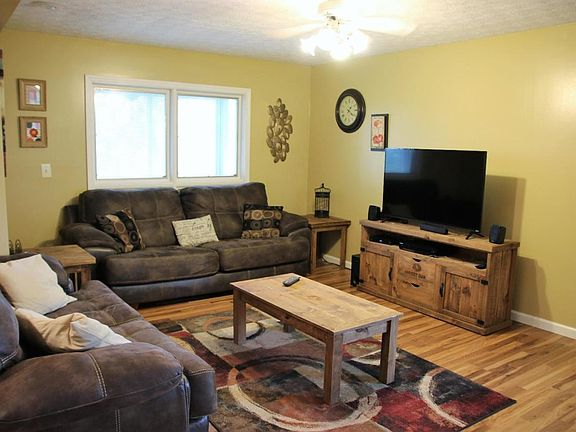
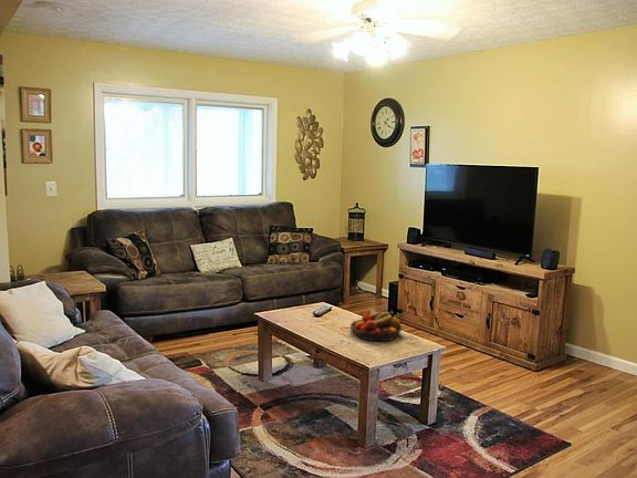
+ fruit bowl [349,308,404,342]
